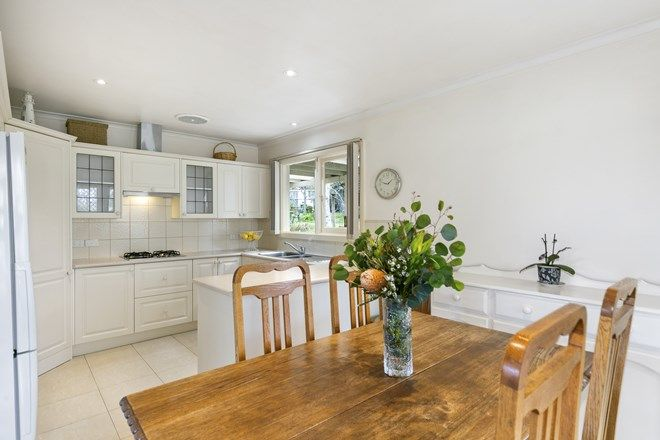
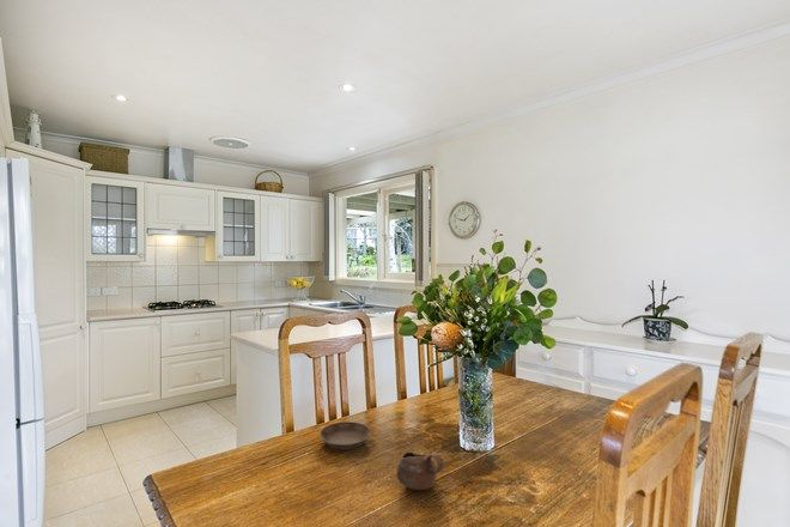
+ cup [396,450,444,491]
+ saucer [318,420,372,450]
